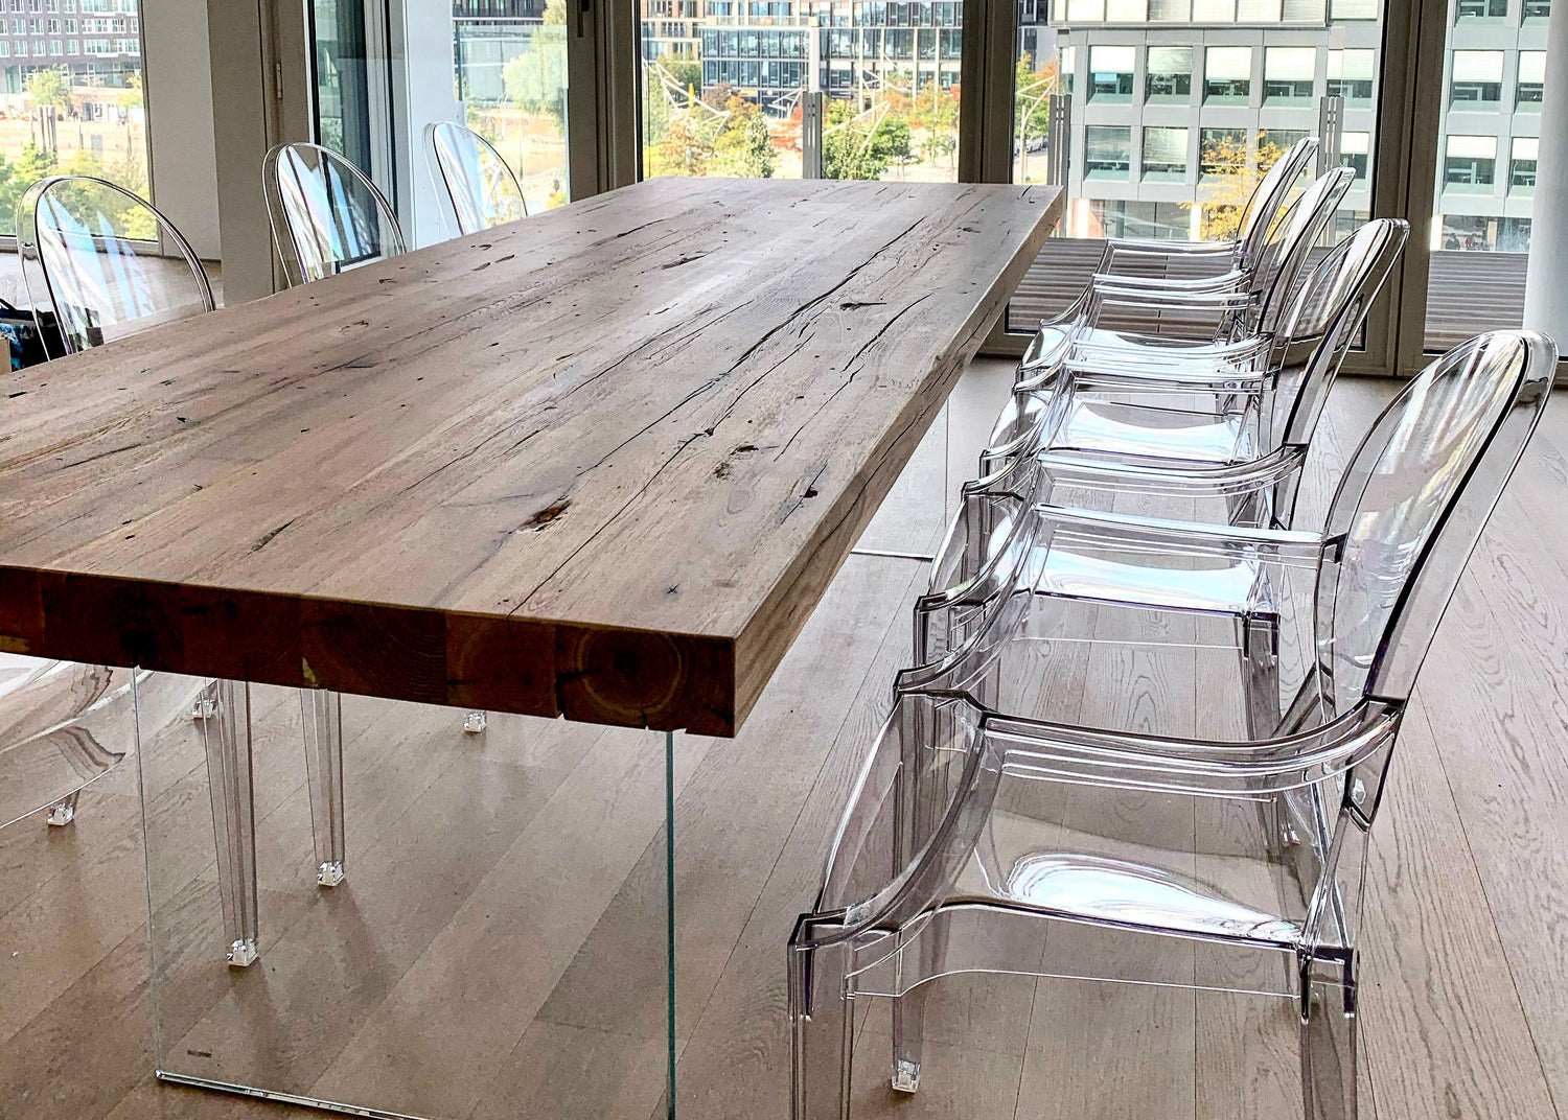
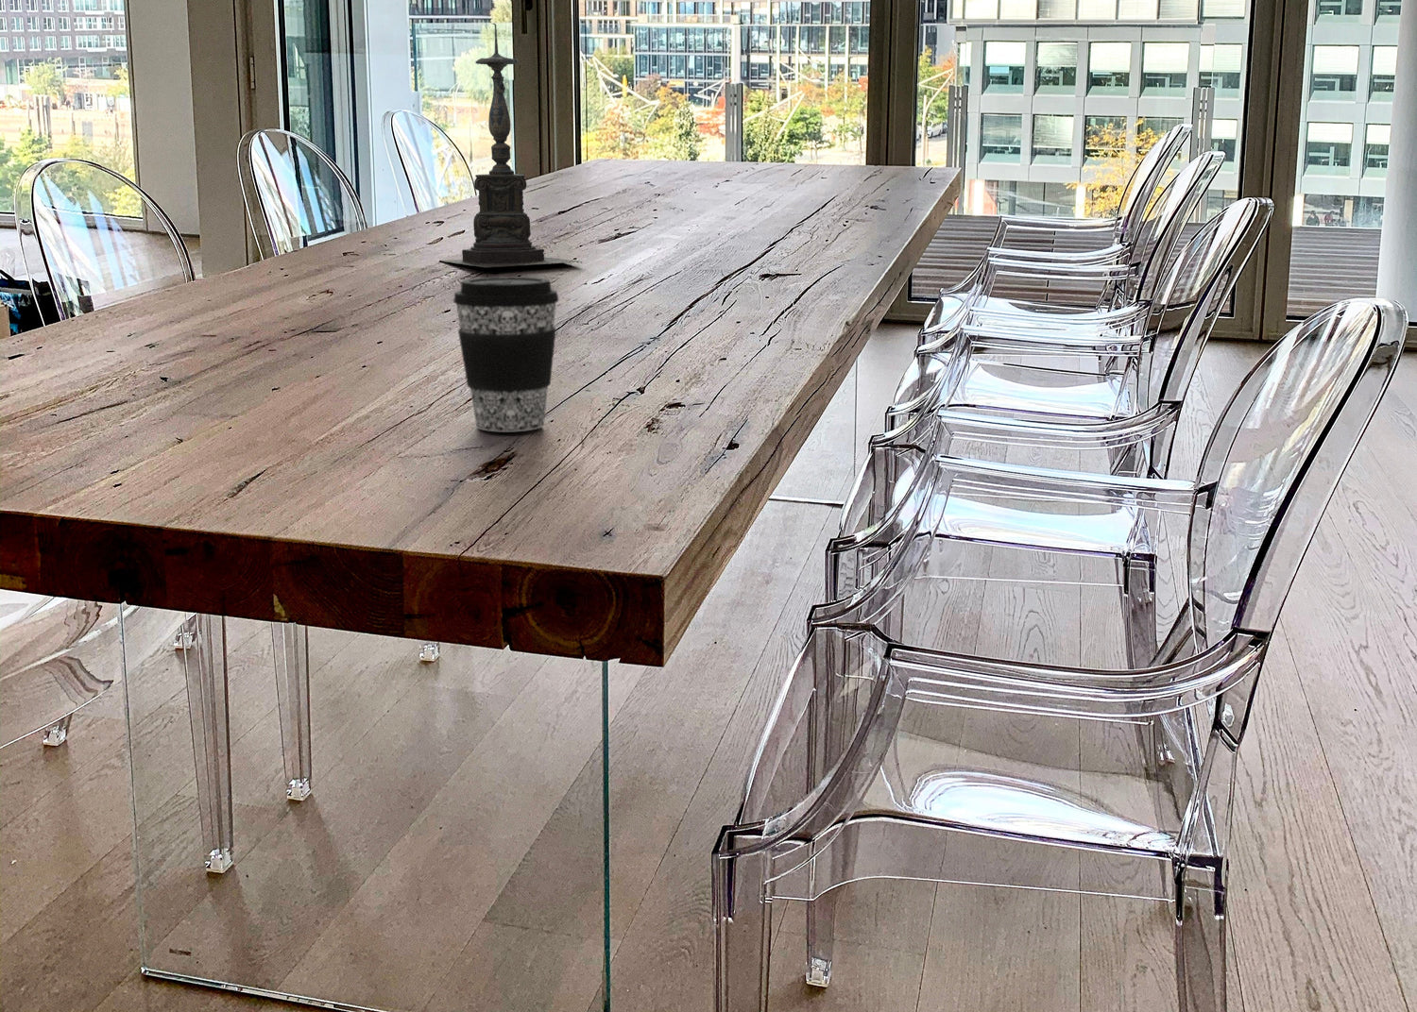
+ coffee cup [453,277,560,433]
+ candle holder [441,23,583,269]
